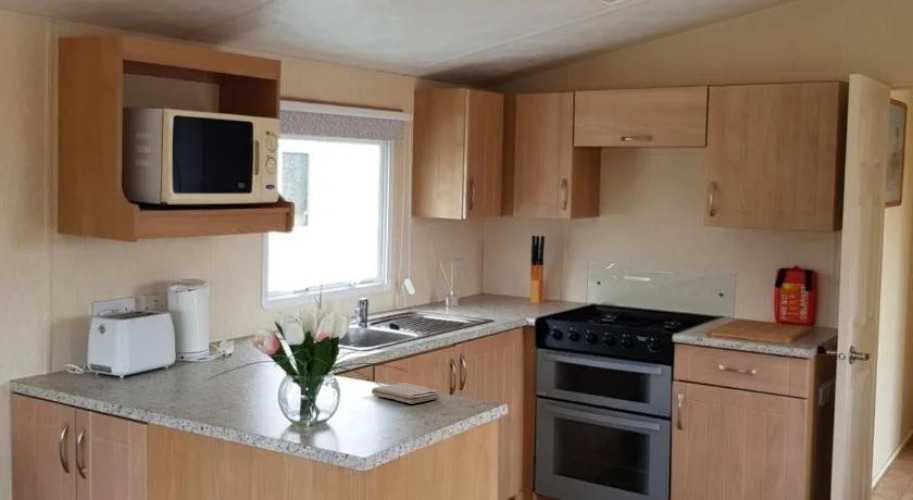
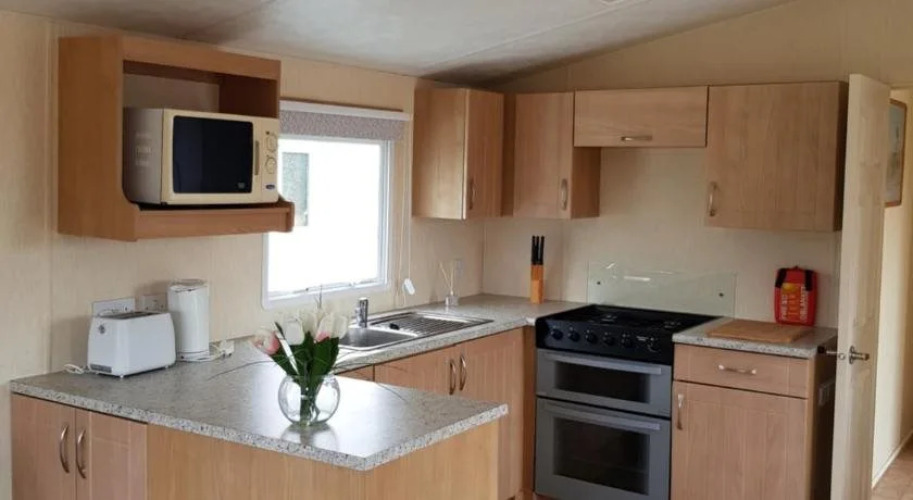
- washcloth [371,382,440,405]
